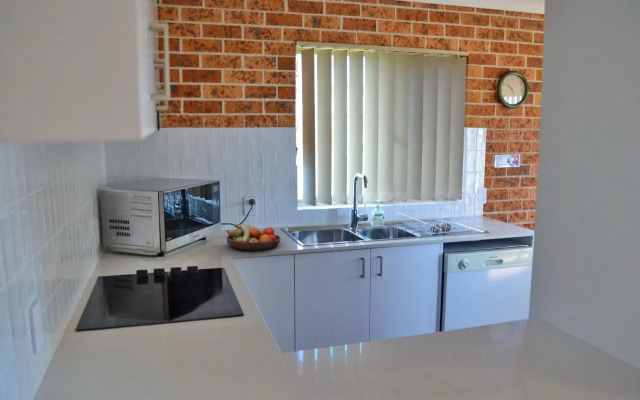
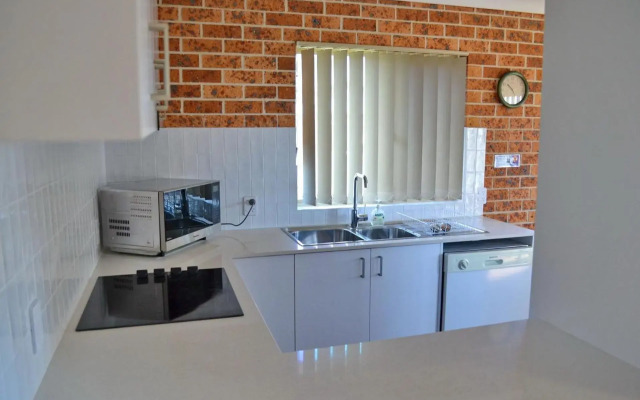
- fruit bowl [225,222,282,252]
